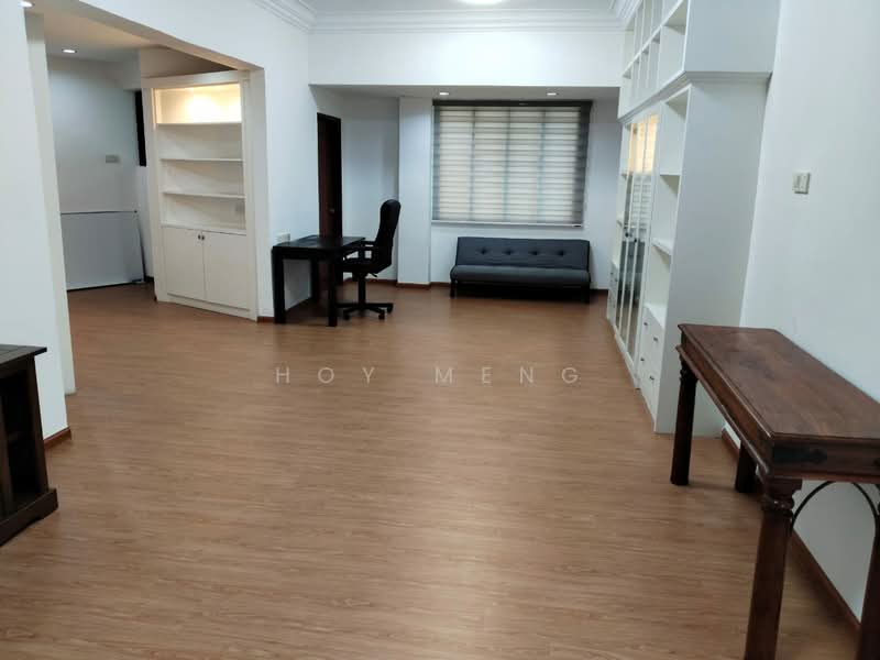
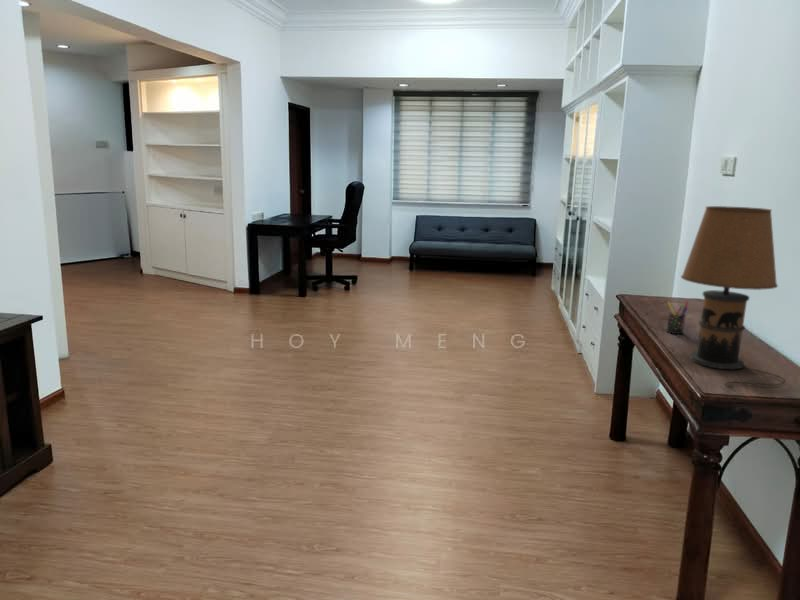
+ table lamp [680,205,787,389]
+ pen holder [665,301,689,335]
